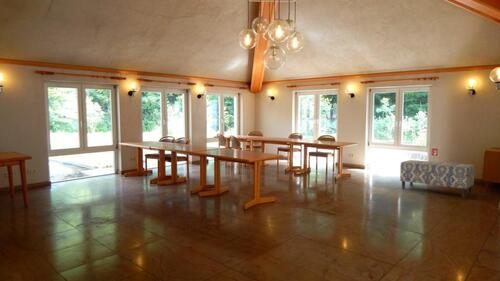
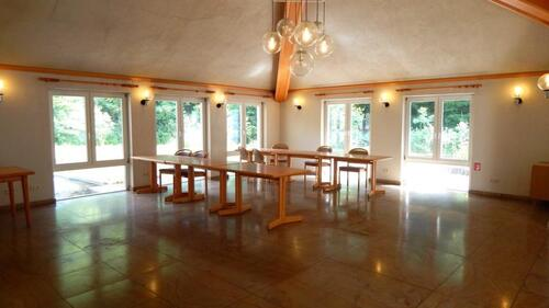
- bench [399,159,475,199]
